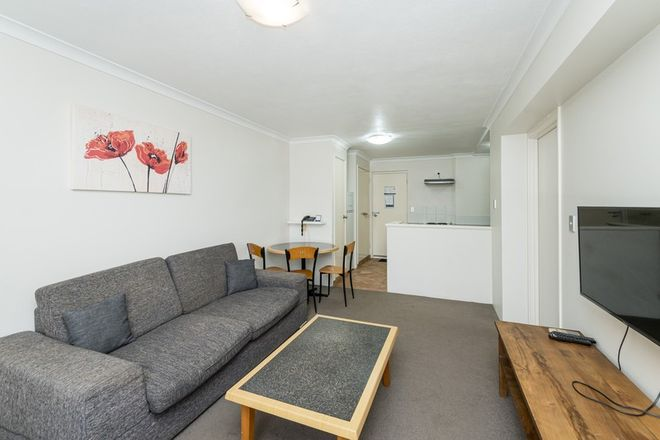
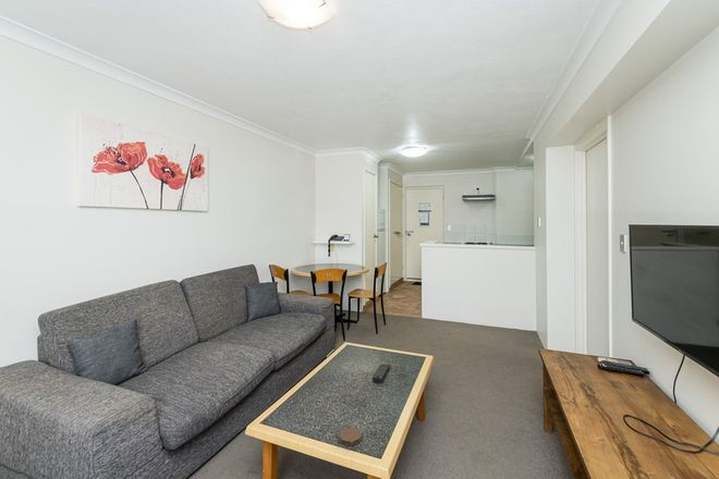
+ remote control [371,364,391,383]
+ coaster [338,427,363,446]
